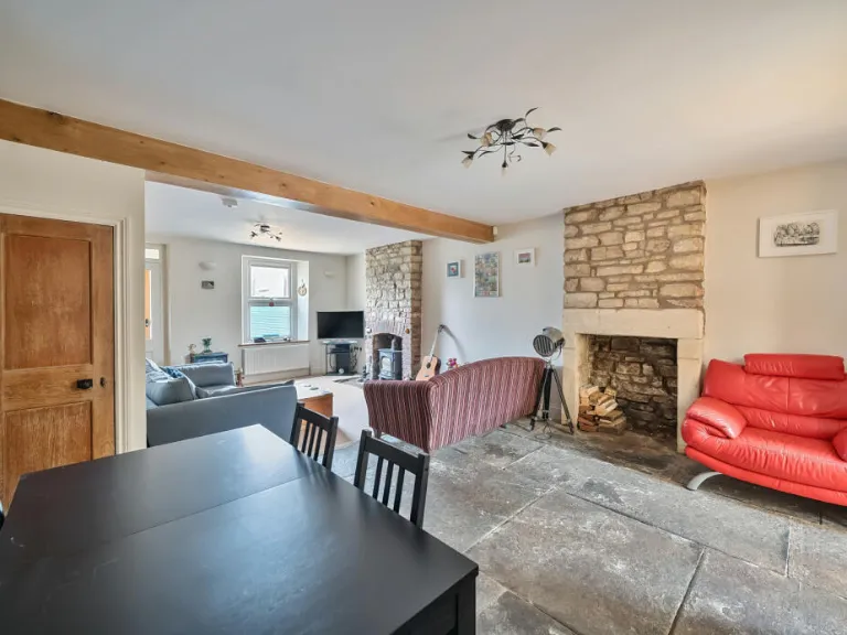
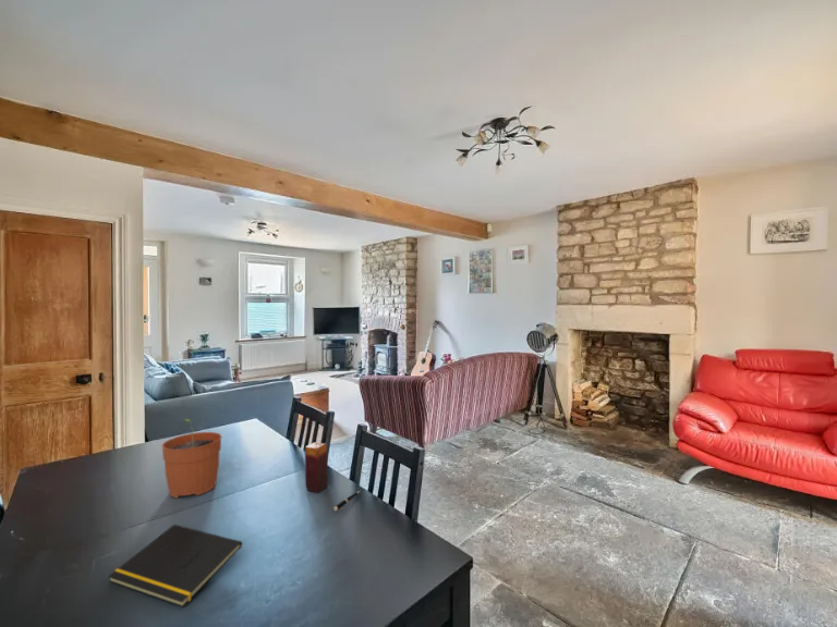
+ pen [332,490,361,513]
+ notepad [107,524,243,608]
+ plant pot [160,418,222,499]
+ candle [304,441,329,494]
